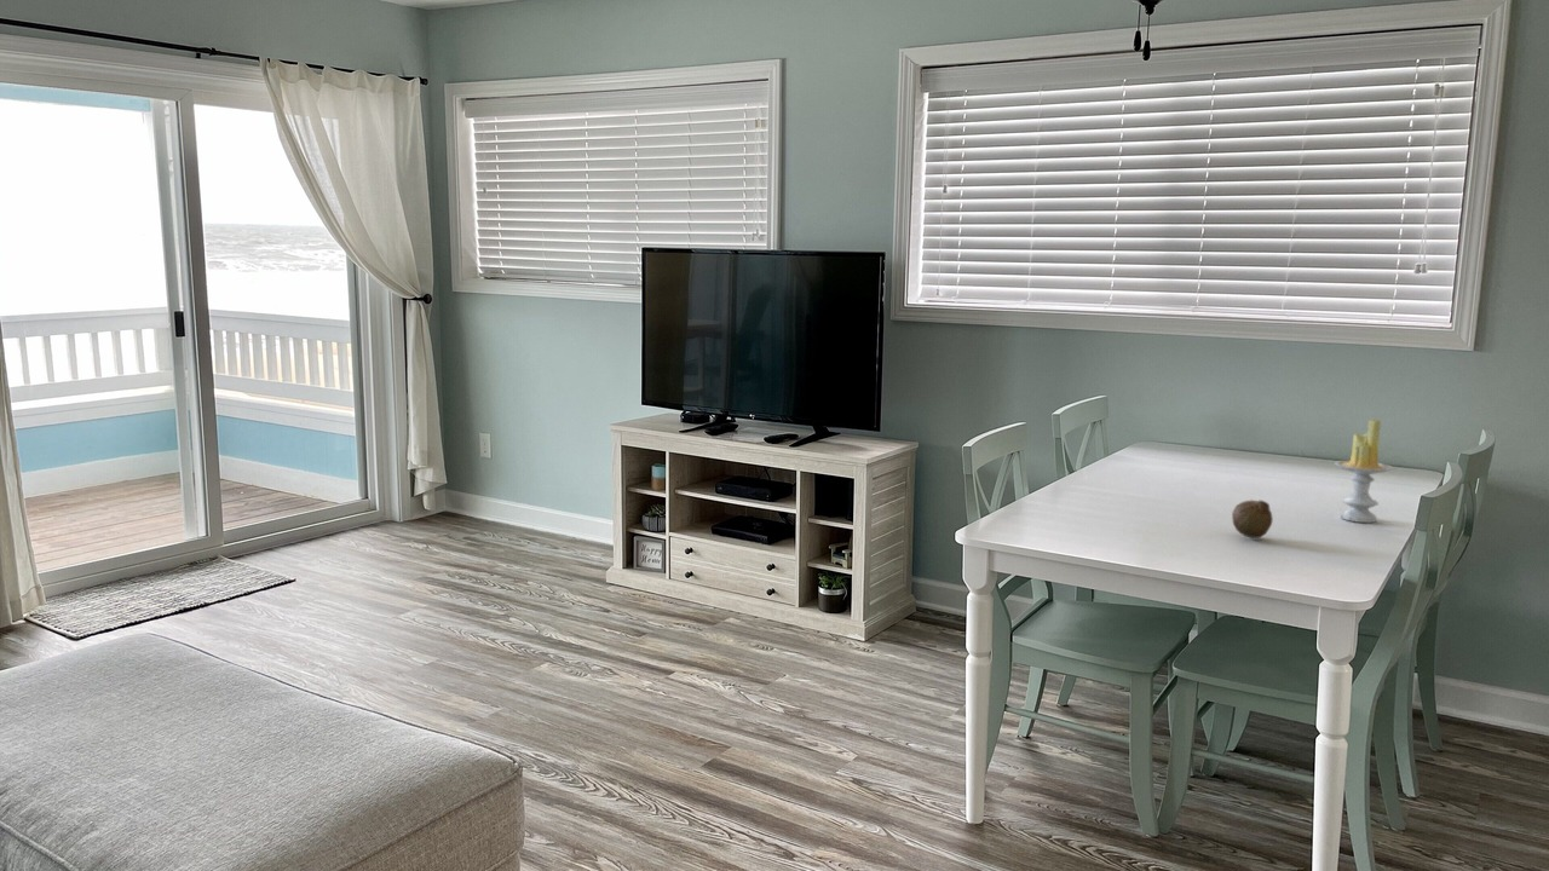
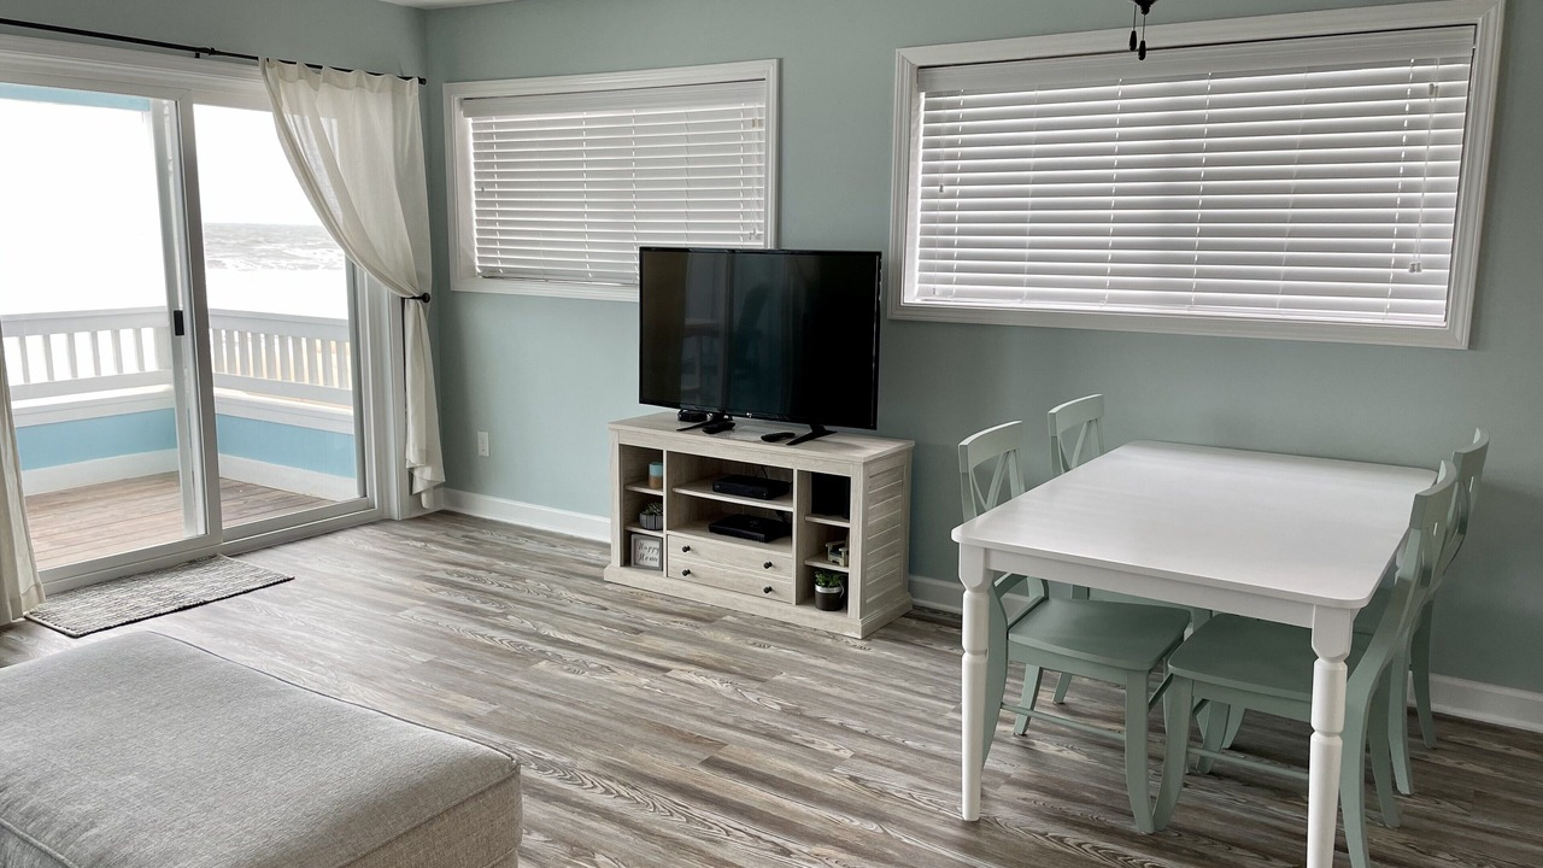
- fruit [1231,498,1274,540]
- candle [1334,419,1394,524]
